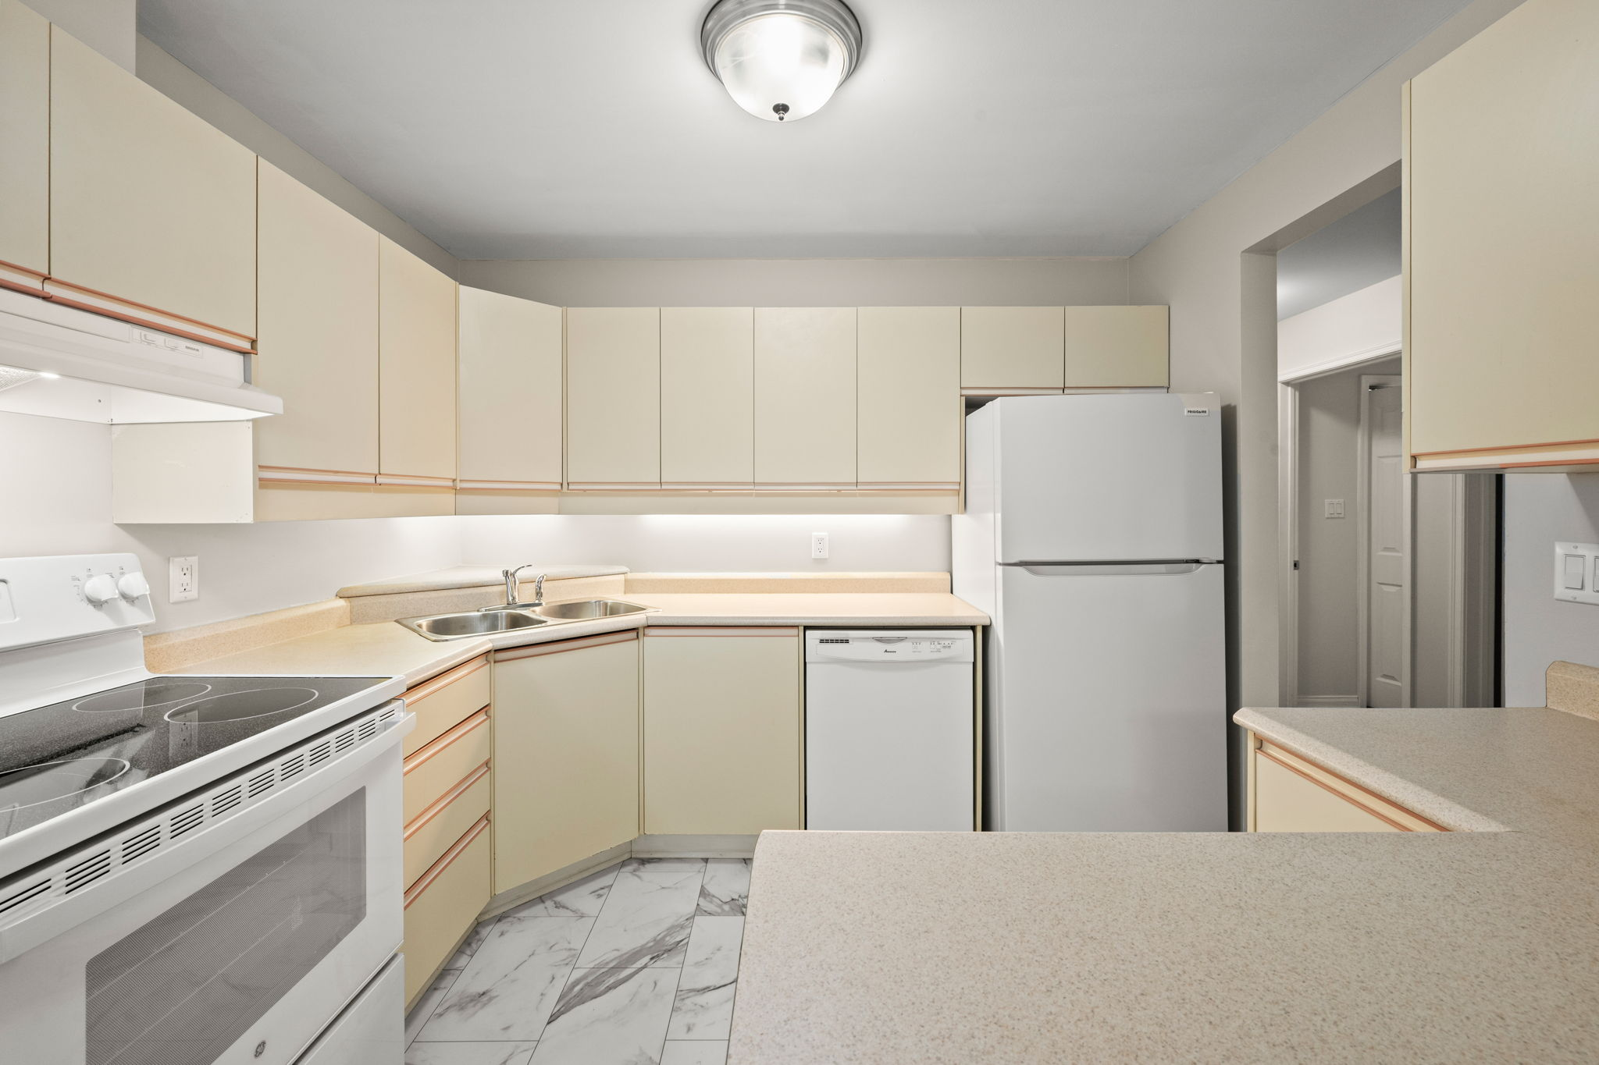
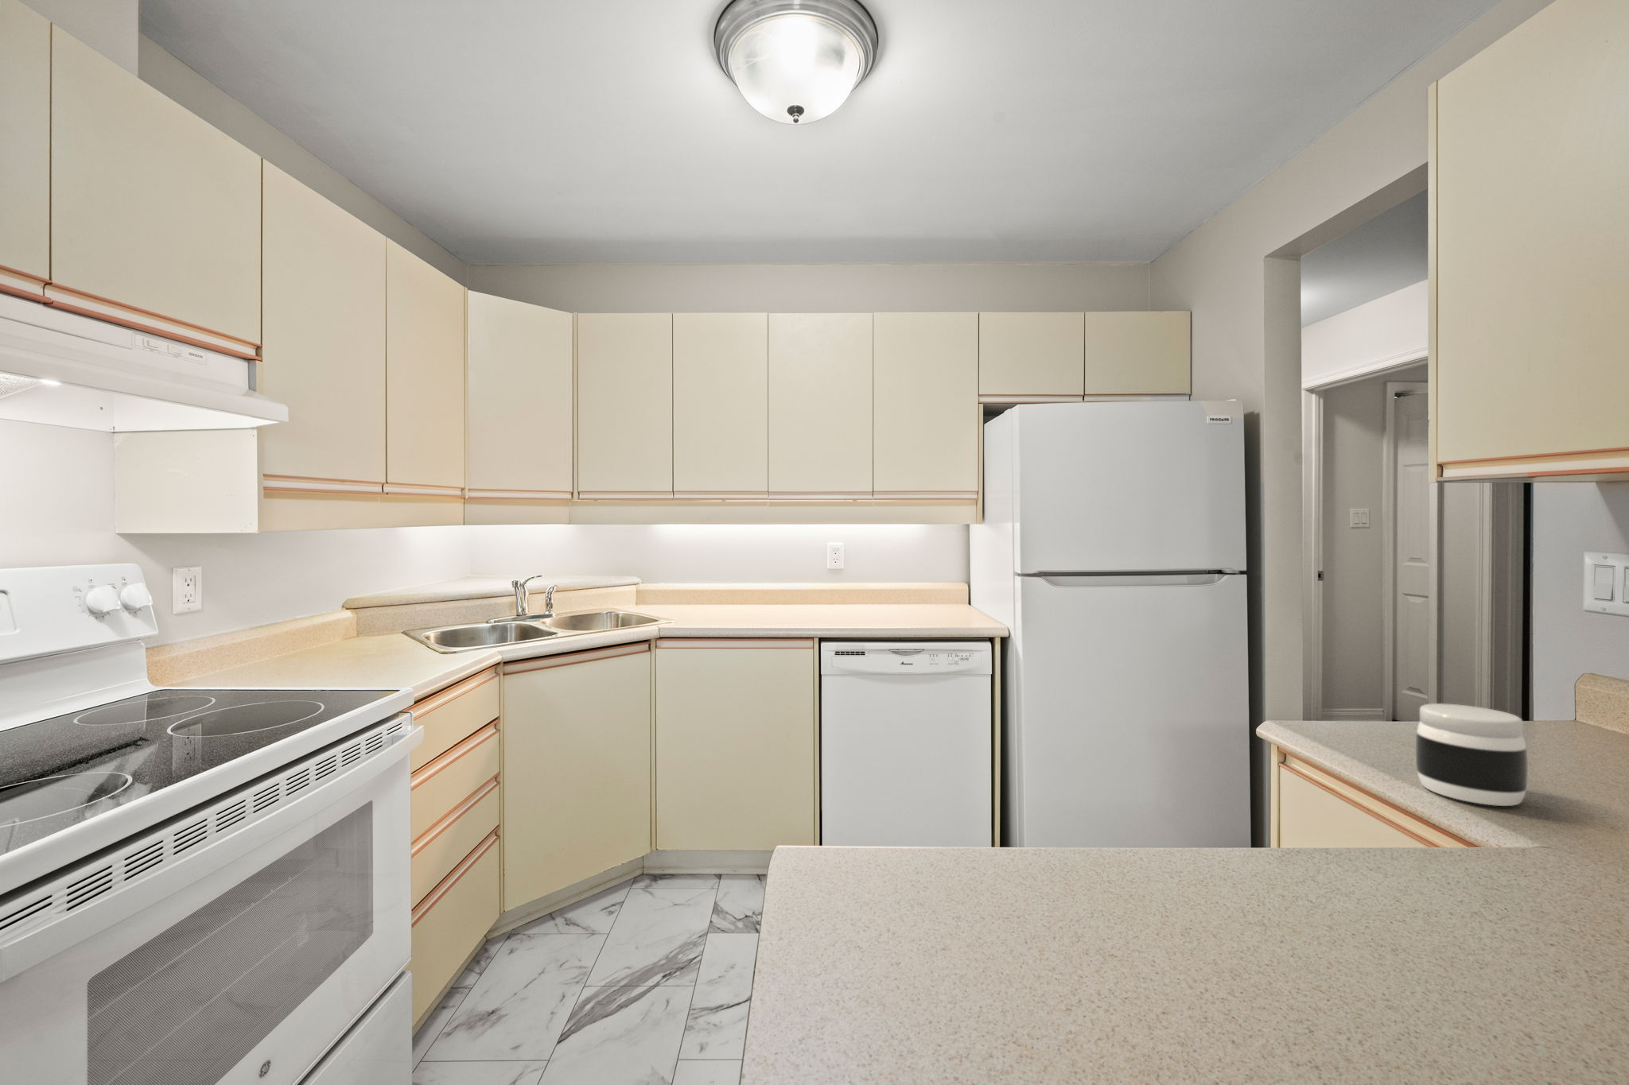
+ jar [1415,702,1528,806]
